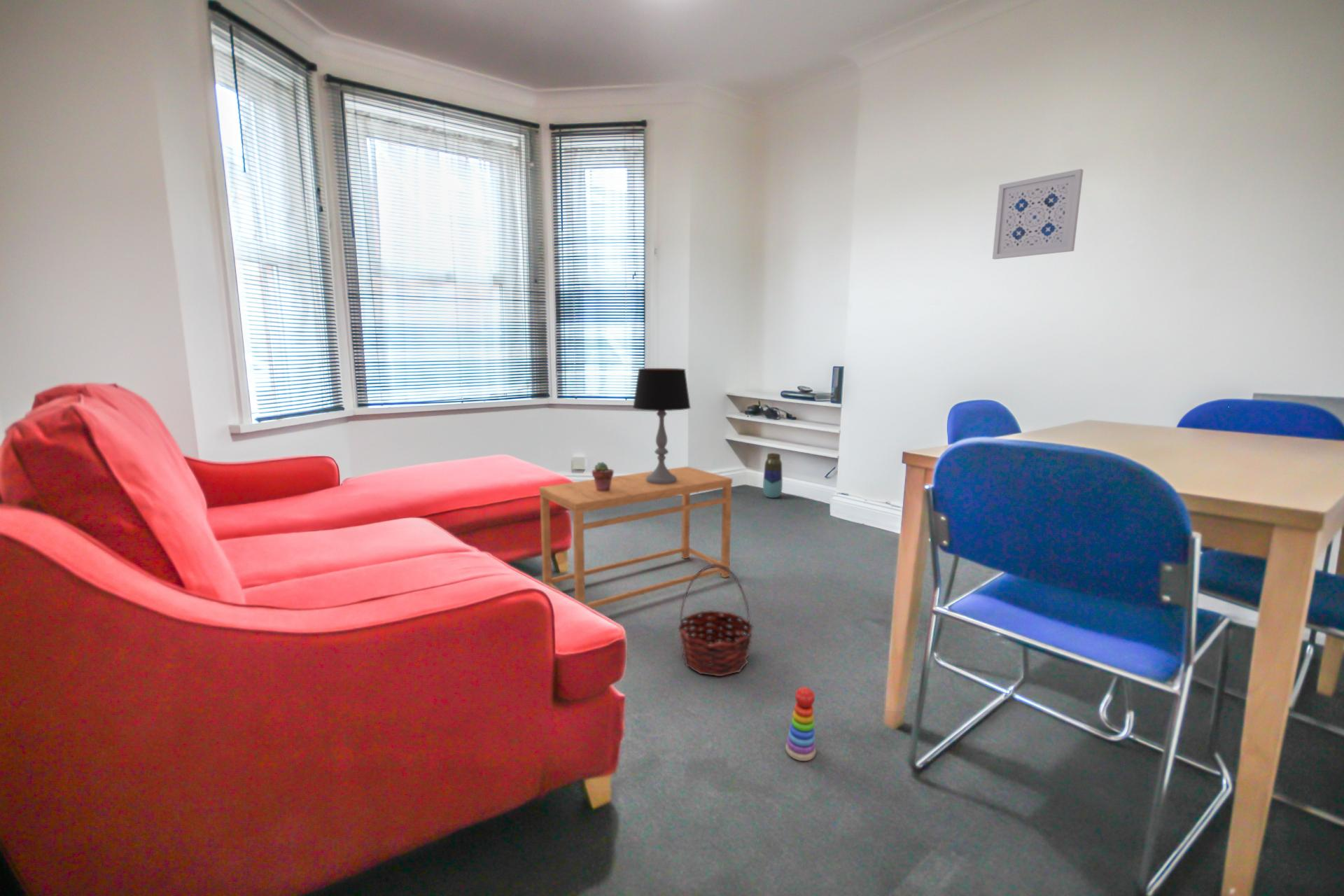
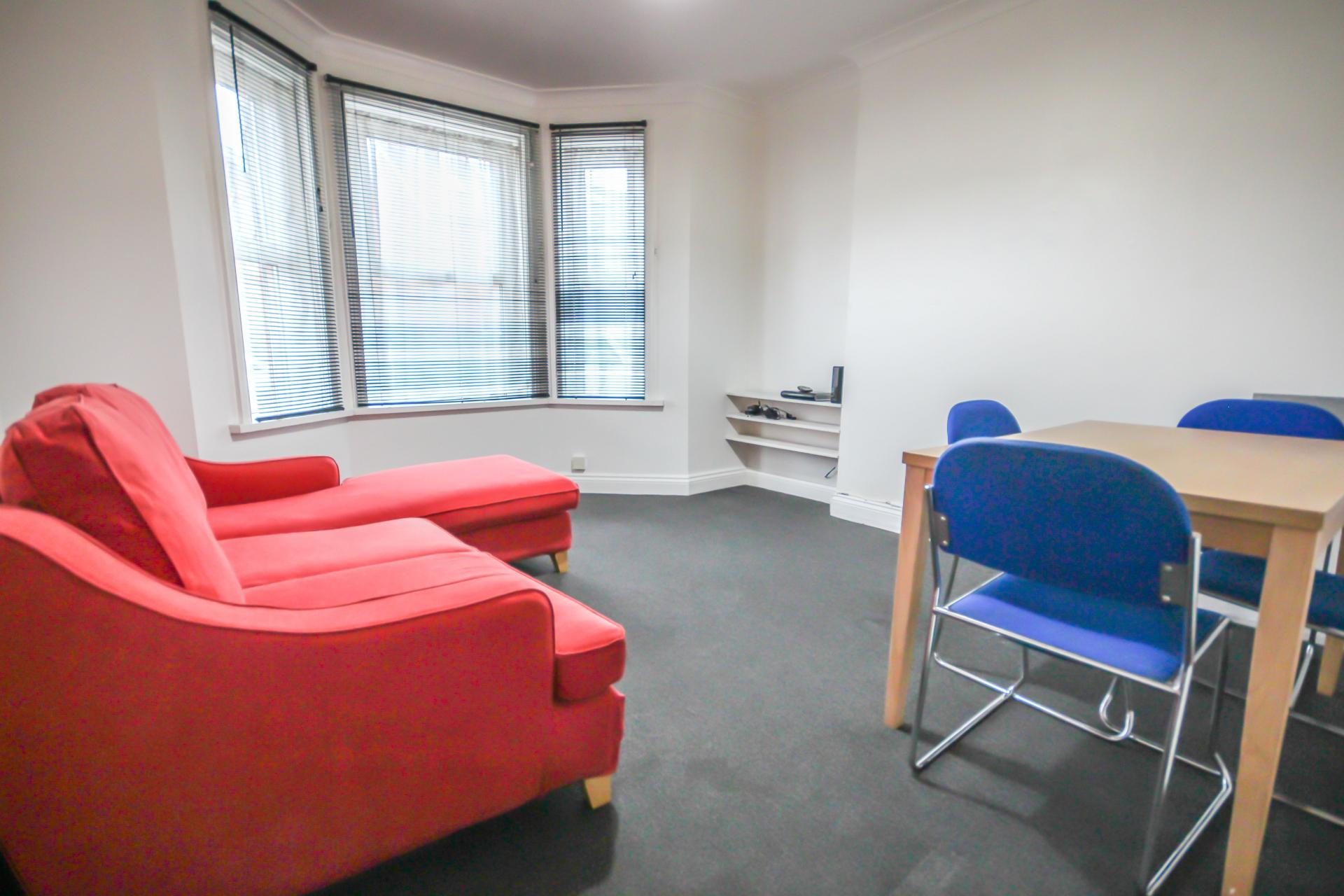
- vase [762,452,783,498]
- potted succulent [591,461,615,491]
- wall art [992,168,1084,260]
- stacking toy [785,686,816,762]
- side table [538,465,733,609]
- table lamp [632,367,692,484]
- basket [677,564,754,677]
